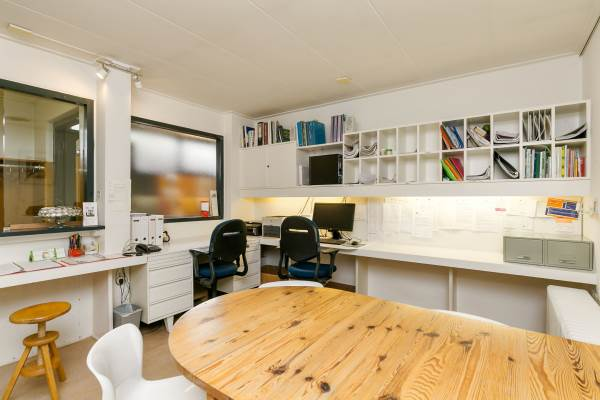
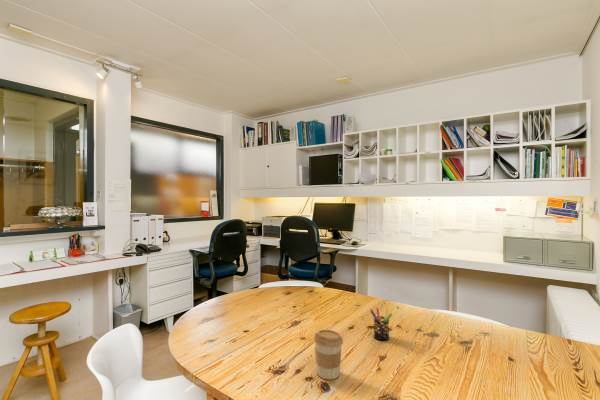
+ coffee cup [313,329,344,380]
+ pen holder [369,306,393,341]
